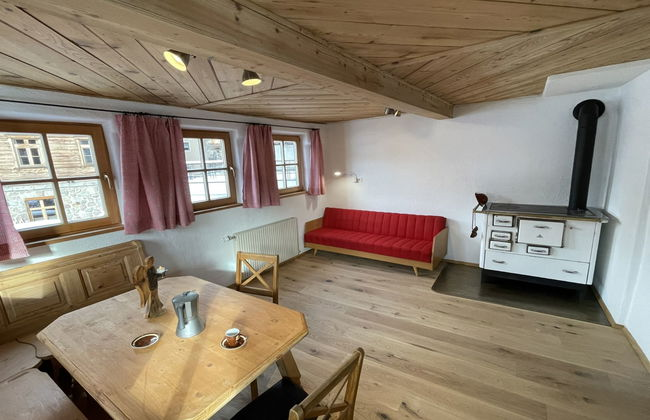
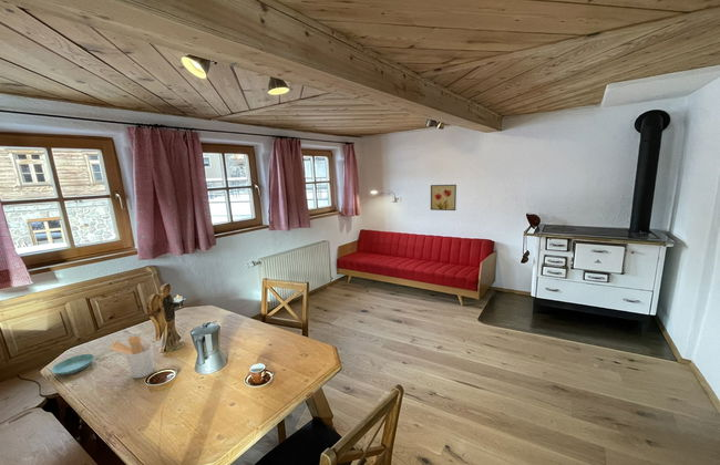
+ wall art [430,184,457,211]
+ utensil holder [109,334,155,379]
+ saucer [51,353,95,376]
